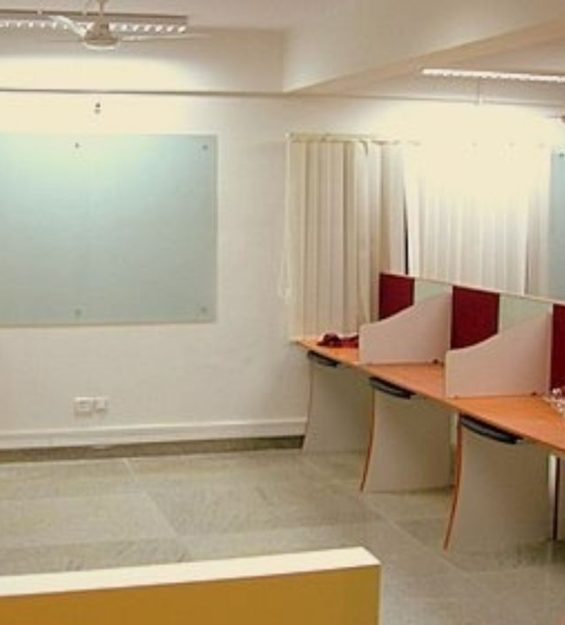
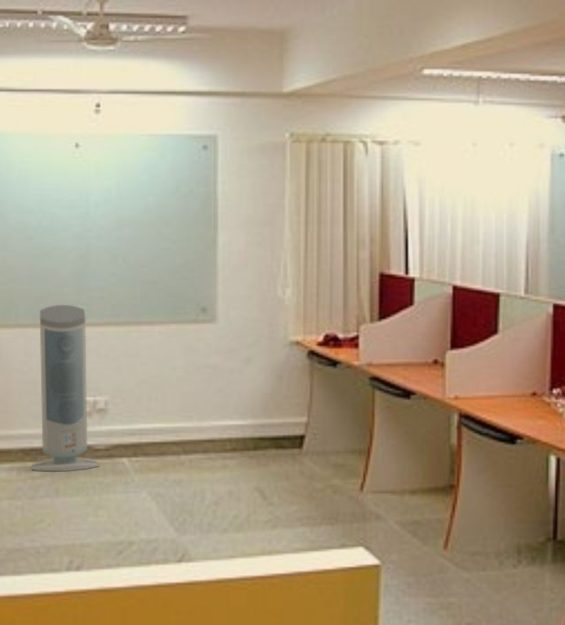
+ air purifier [31,304,100,472]
